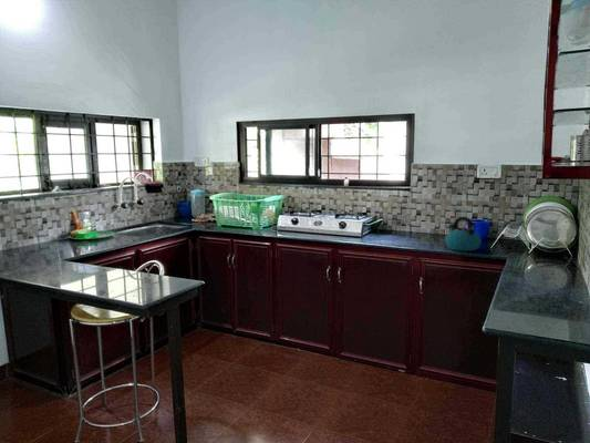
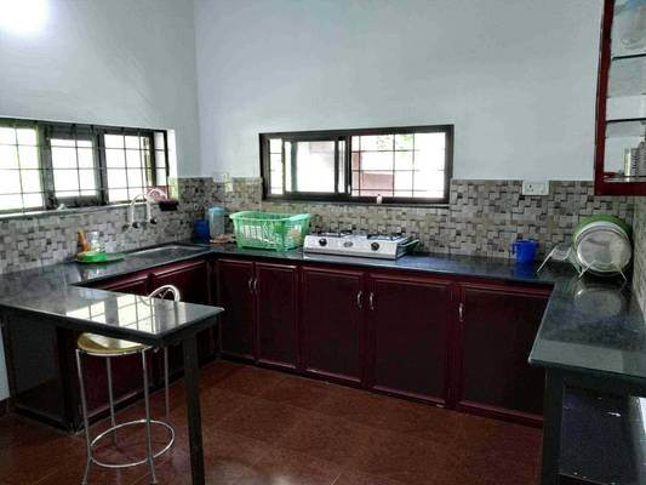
- kettle [444,216,483,253]
